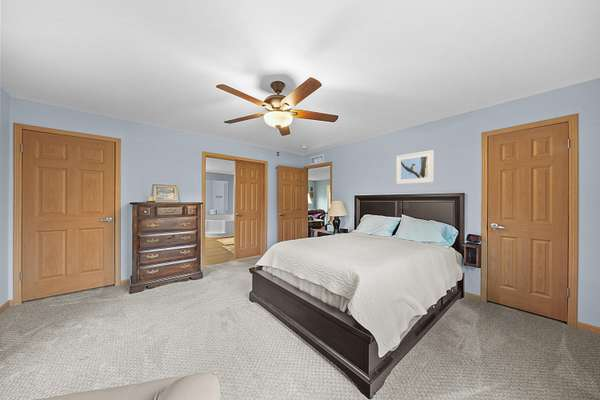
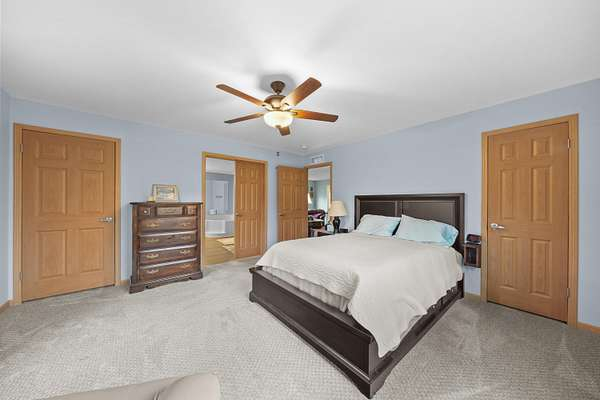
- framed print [396,149,435,185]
